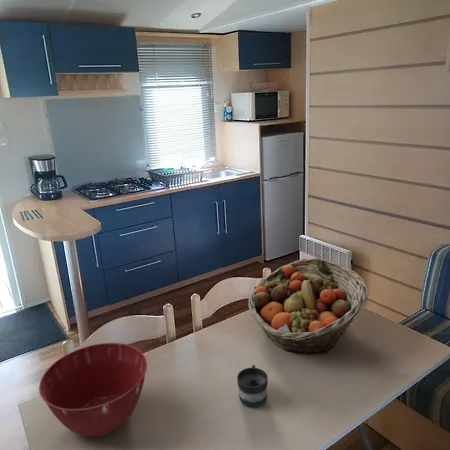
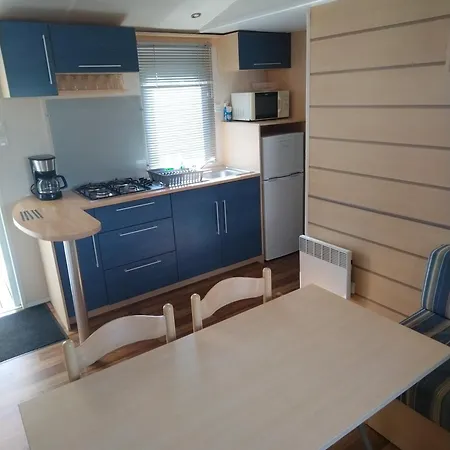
- fruit basket [247,257,369,355]
- mixing bowl [38,342,148,437]
- mug [236,364,269,408]
